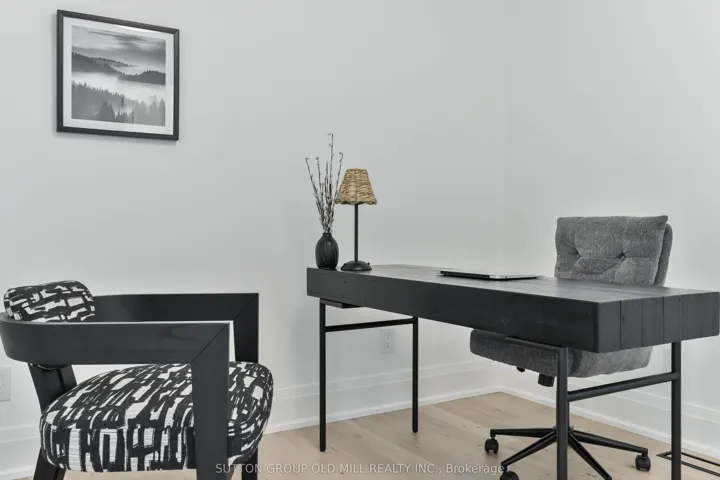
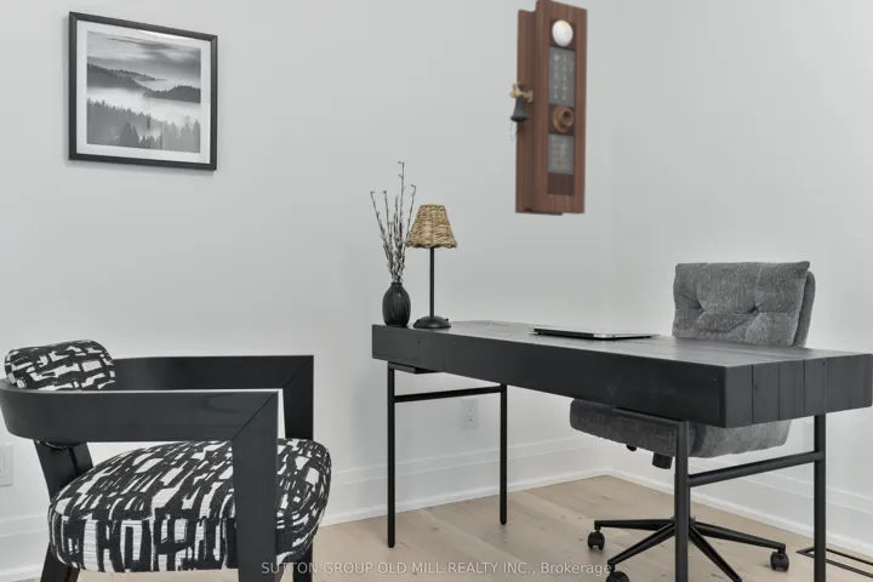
+ pendulum clock [508,0,588,217]
